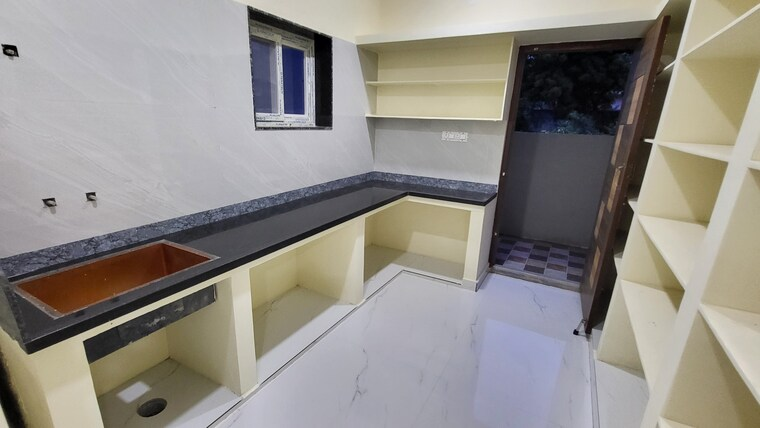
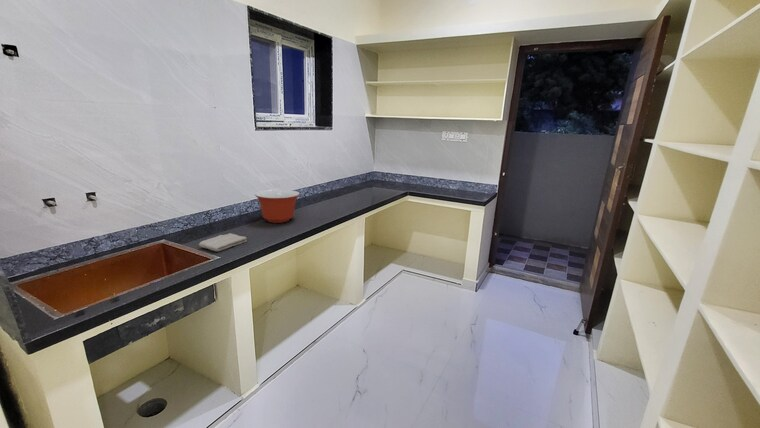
+ washcloth [198,232,248,252]
+ mixing bowl [254,189,301,224]
